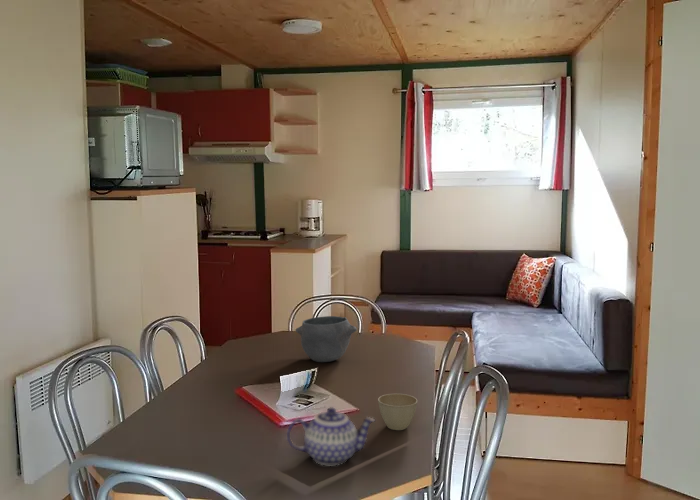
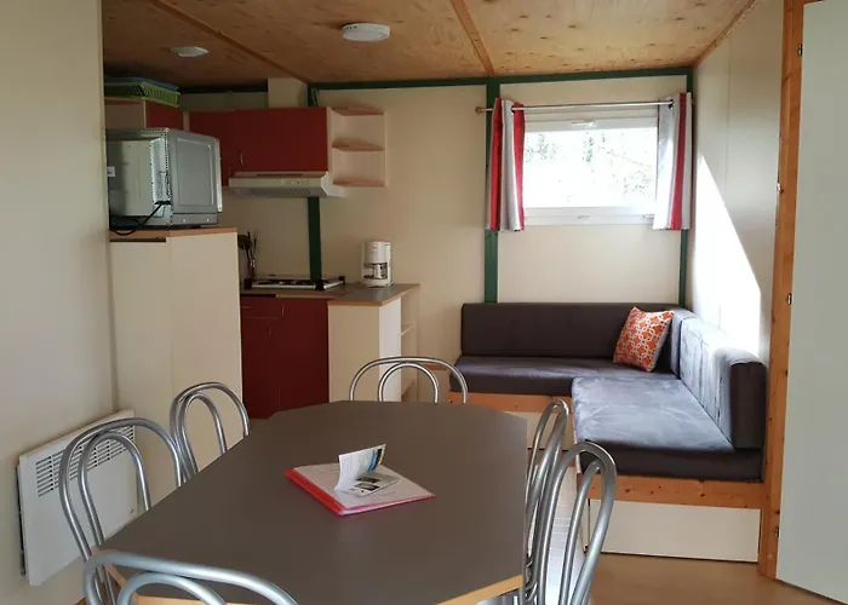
- bowl [295,315,358,363]
- flower pot [377,393,418,431]
- teapot [286,406,376,466]
